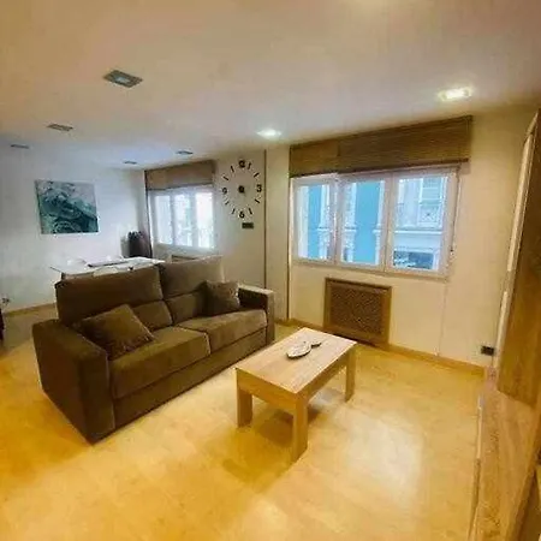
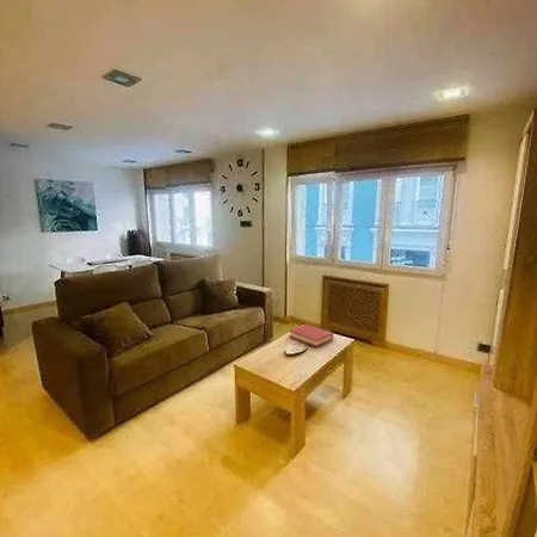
+ hardback book [288,323,334,348]
